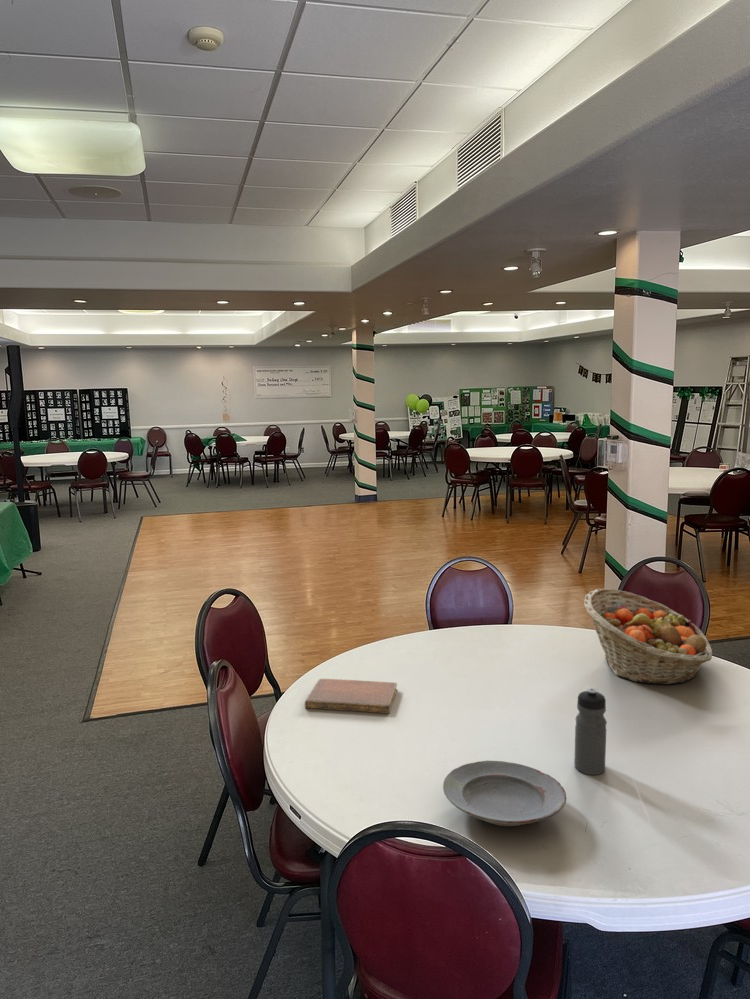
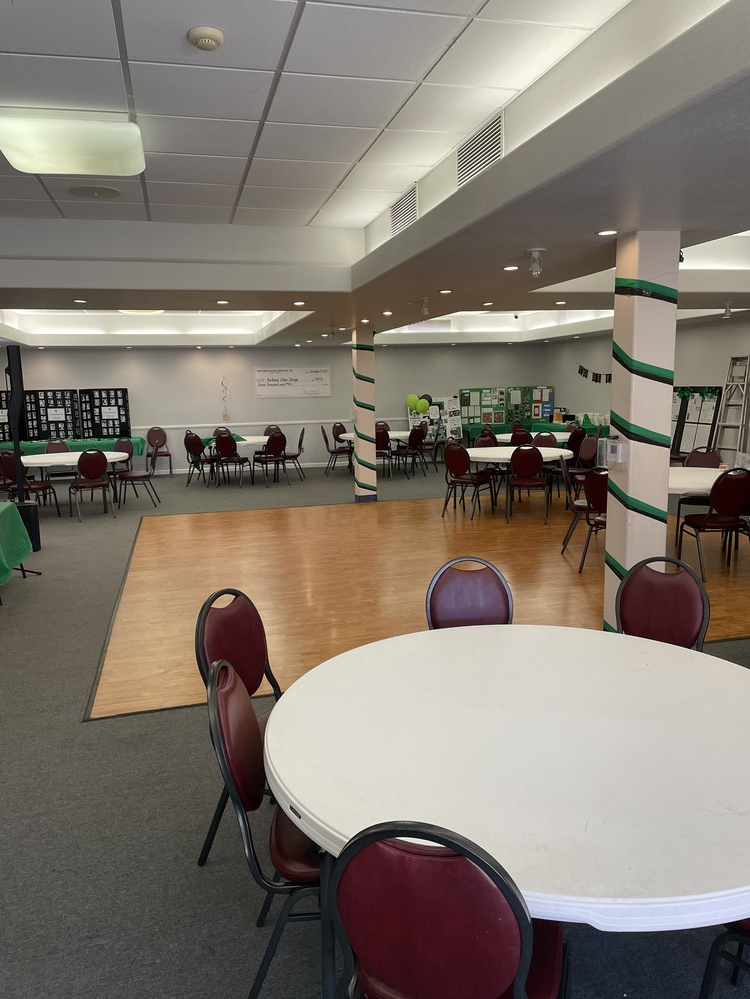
- notebook [304,678,398,715]
- fruit basket [583,588,713,686]
- plate [442,760,567,827]
- water bottle [573,687,608,776]
